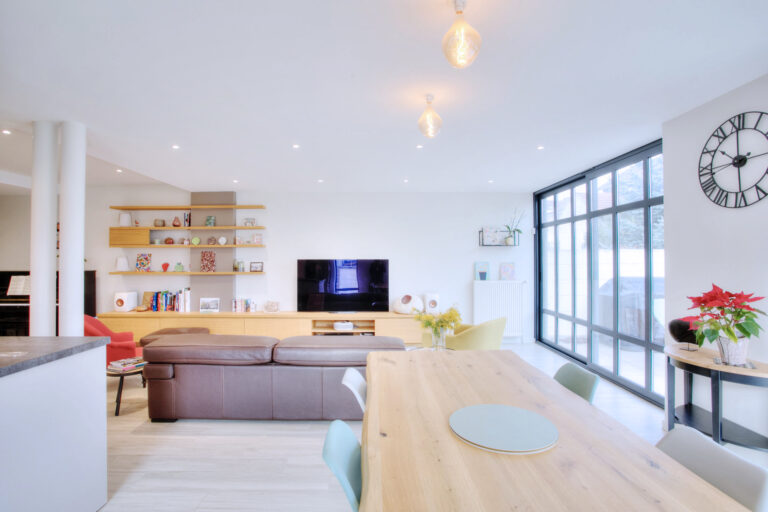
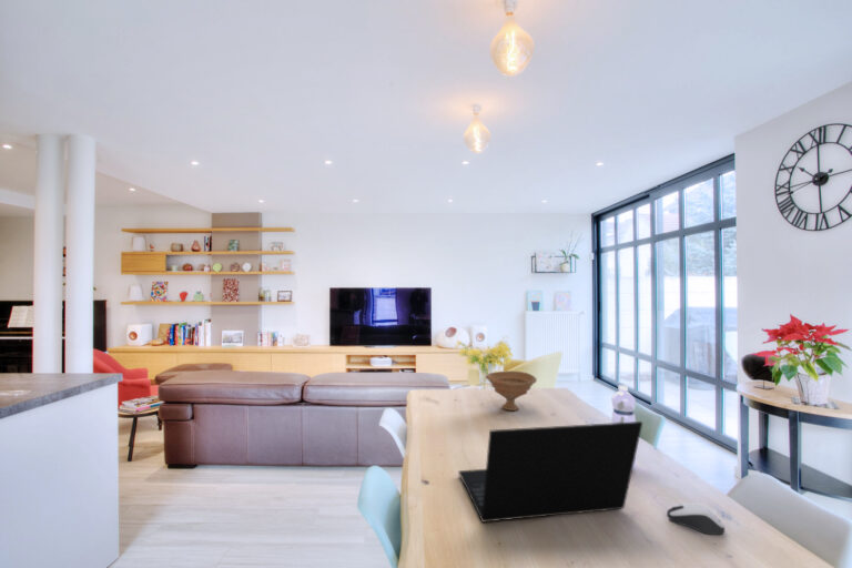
+ computer mouse [666,501,726,536]
+ bowl [485,371,538,412]
+ water bottle [610,384,637,470]
+ laptop [457,420,643,523]
